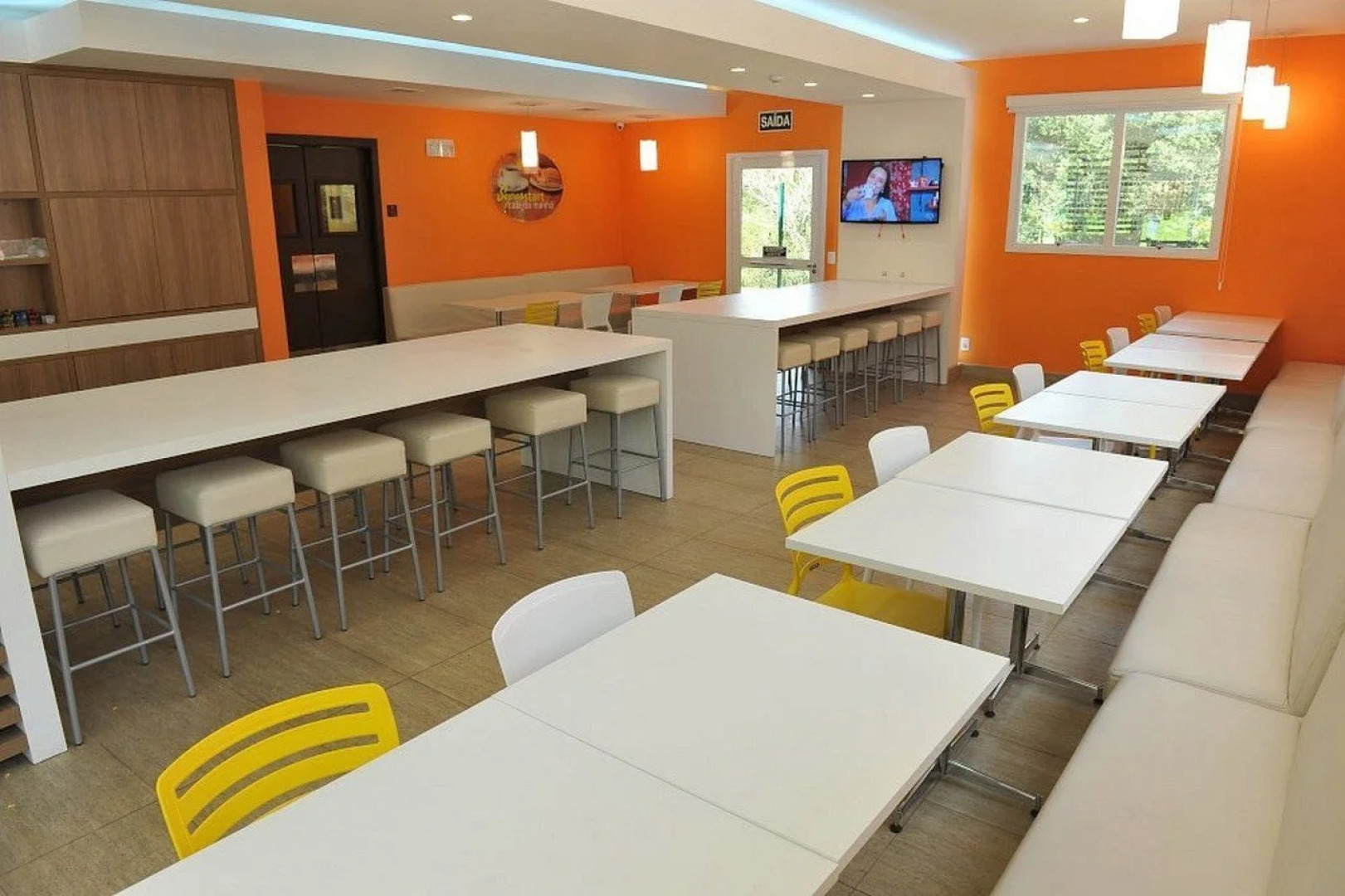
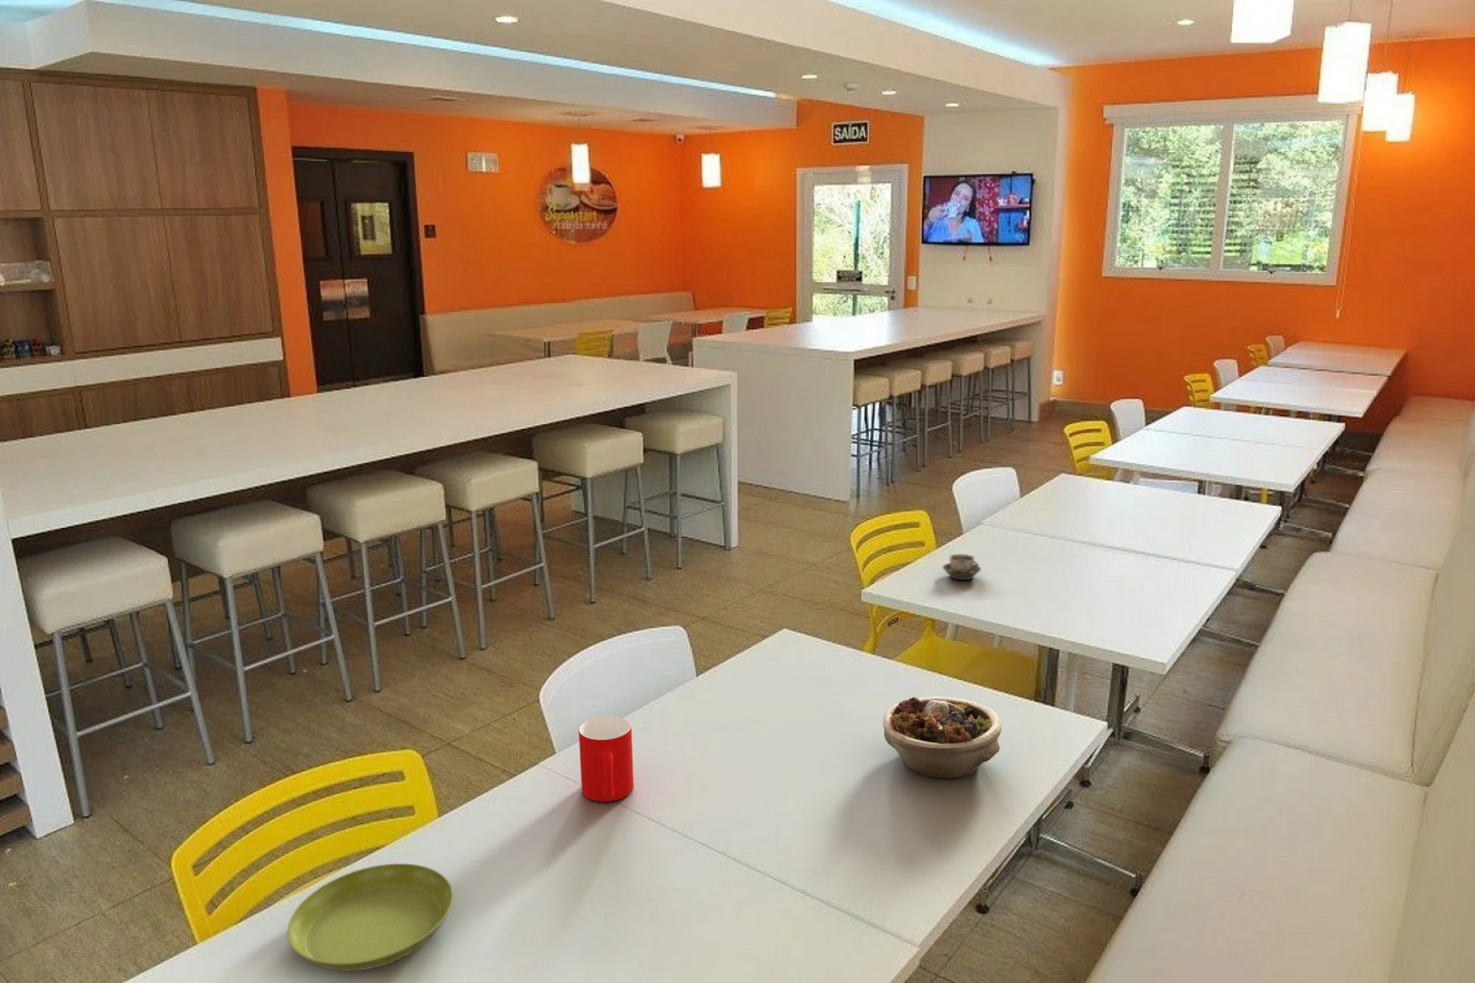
+ cup [578,715,634,803]
+ cup [942,553,982,580]
+ succulent planter [883,697,1002,779]
+ saucer [286,862,454,972]
